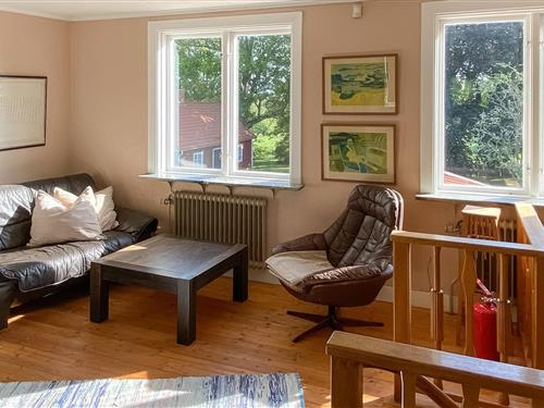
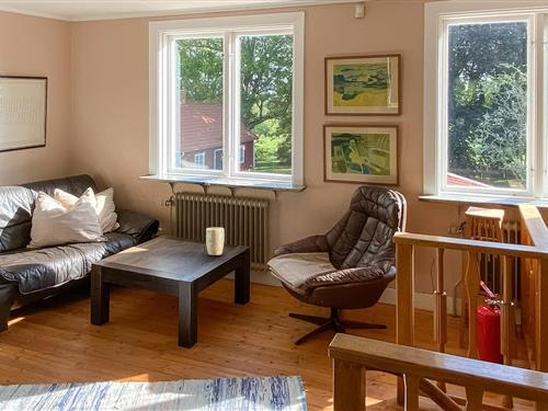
+ plant pot [205,227,225,256]
